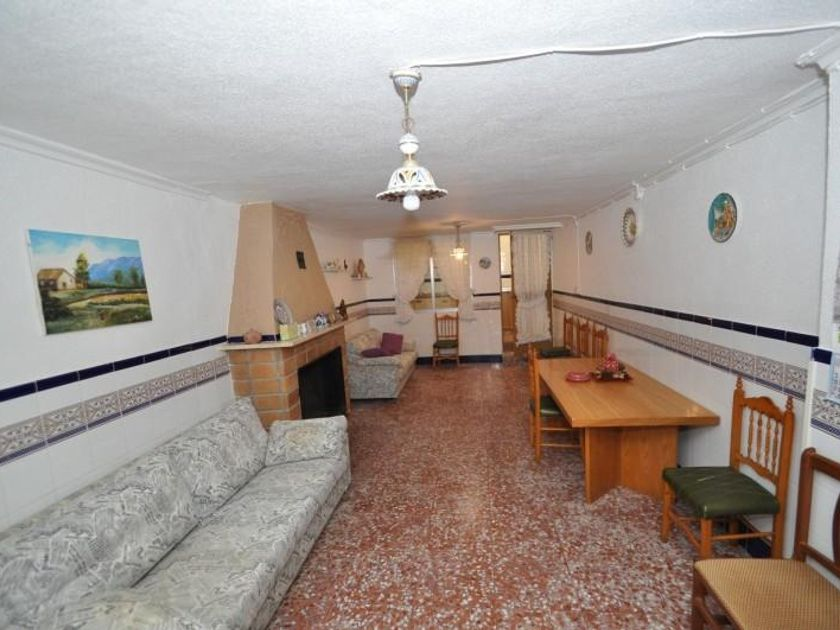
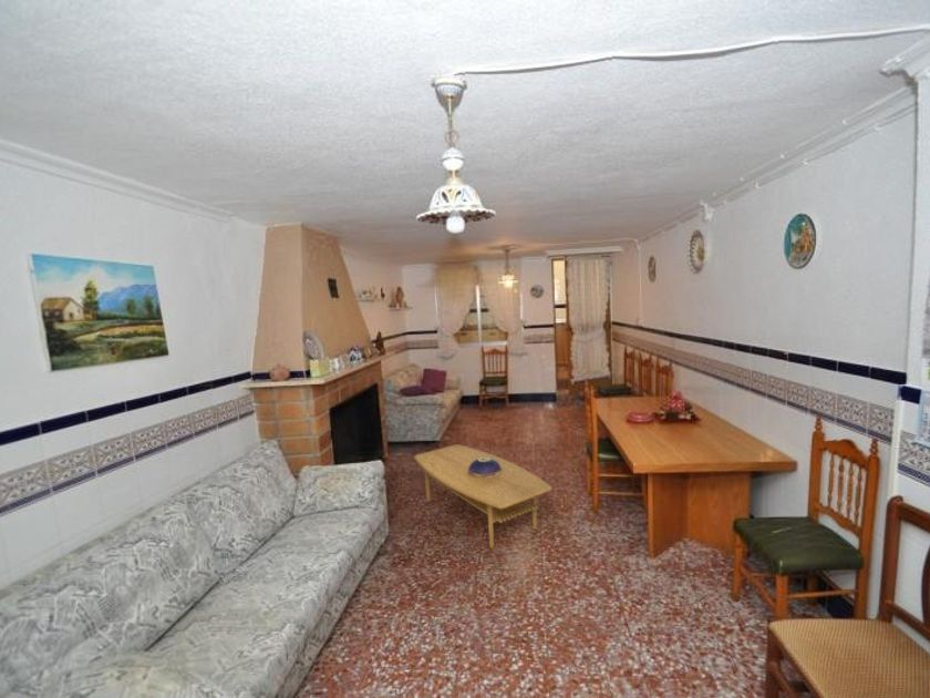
+ decorative bowl [468,458,502,479]
+ coffee table [413,443,552,550]
